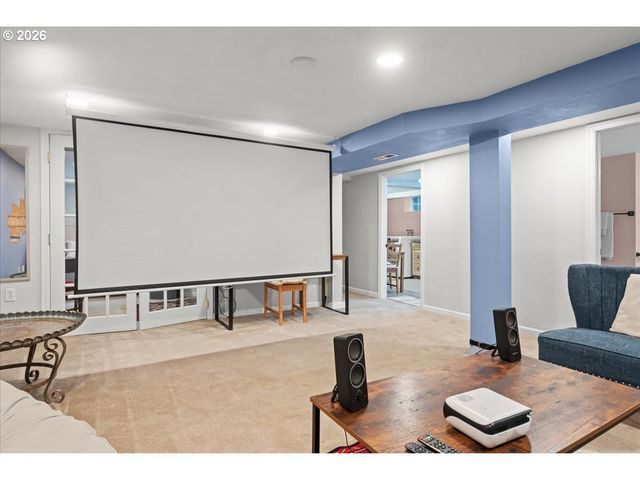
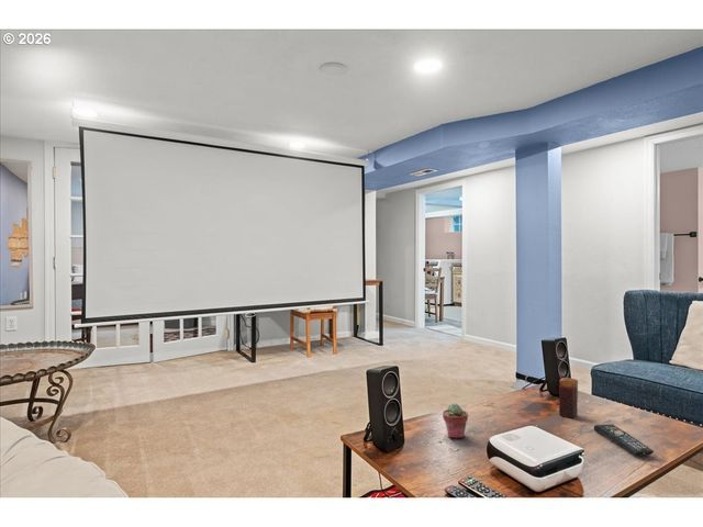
+ potted succulent [442,403,469,439]
+ candle [558,377,579,419]
+ remote control [593,424,655,457]
